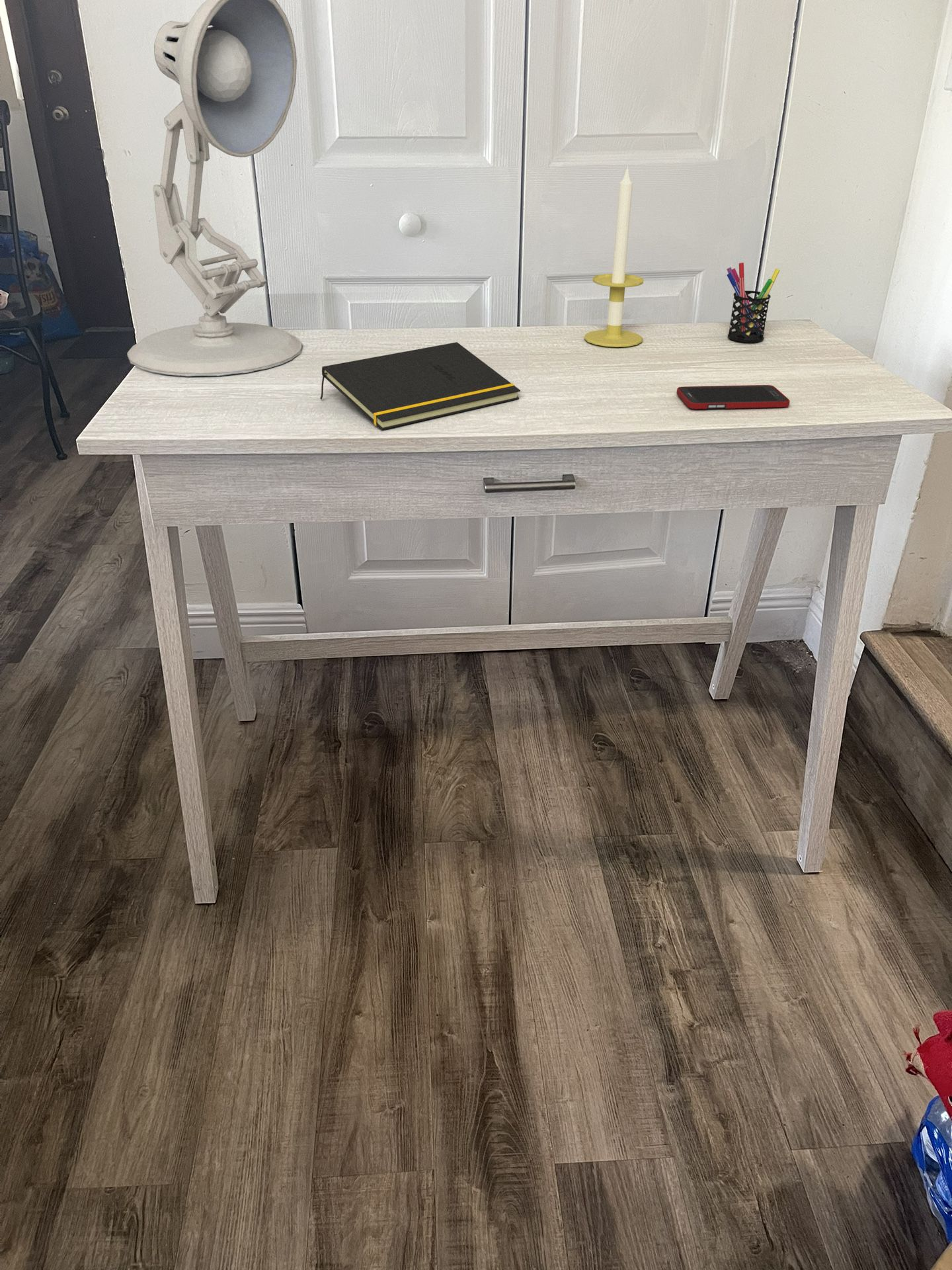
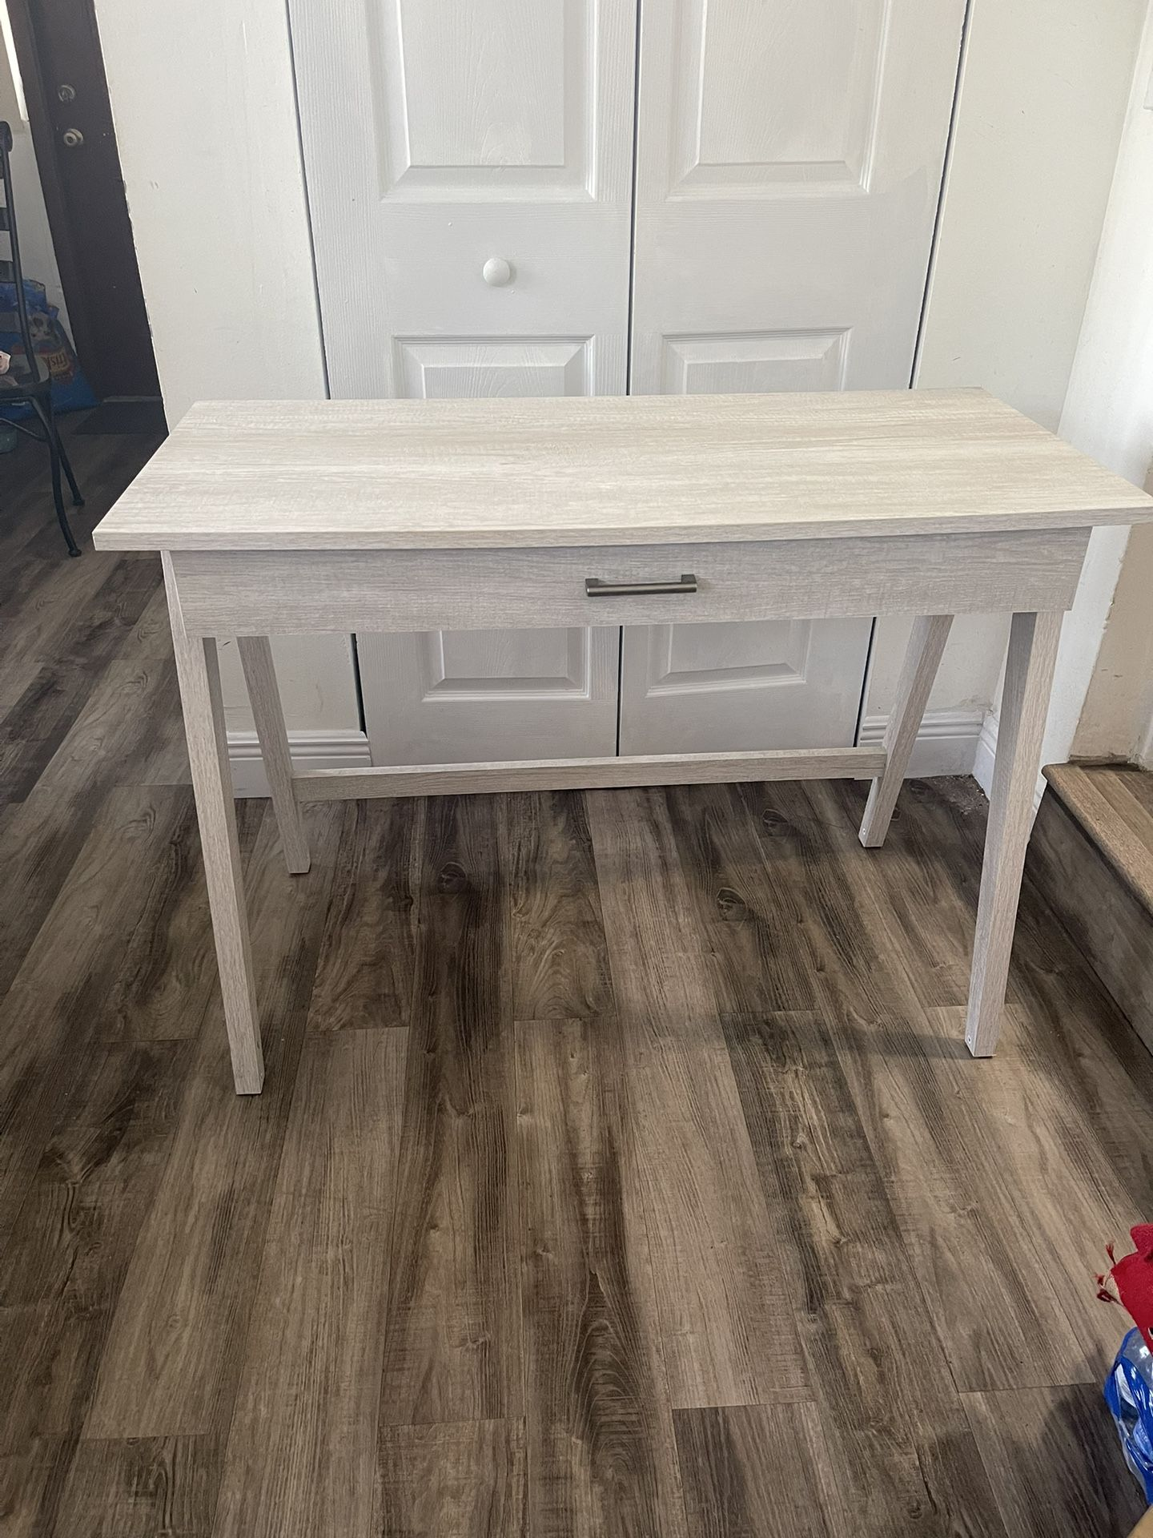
- cell phone [676,384,791,410]
- notepad [320,341,521,431]
- candle [584,165,645,348]
- pen holder [726,262,780,343]
- desk lamp [126,0,303,377]
